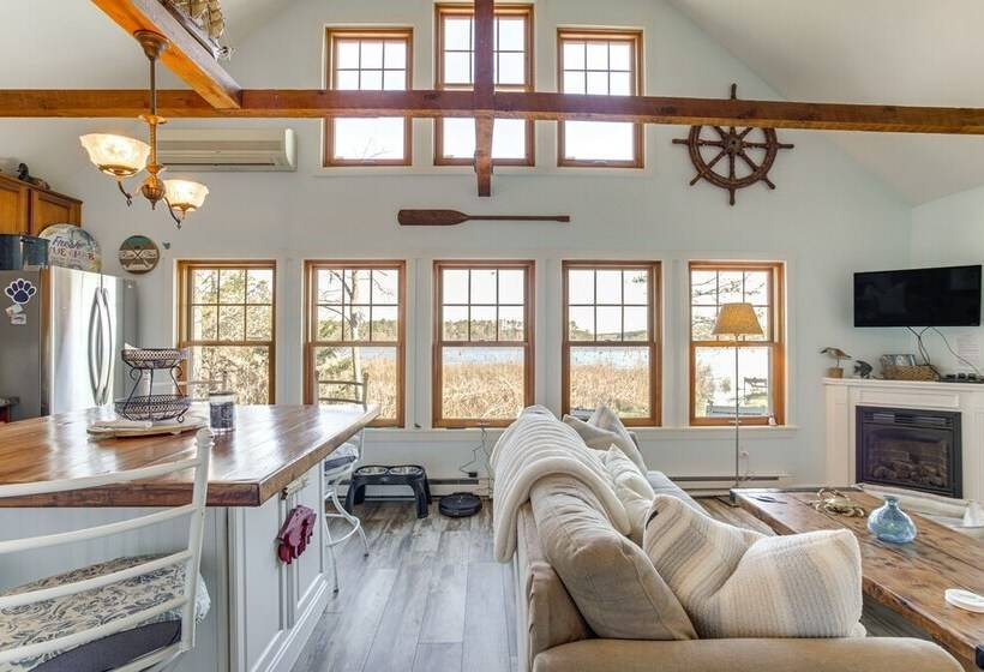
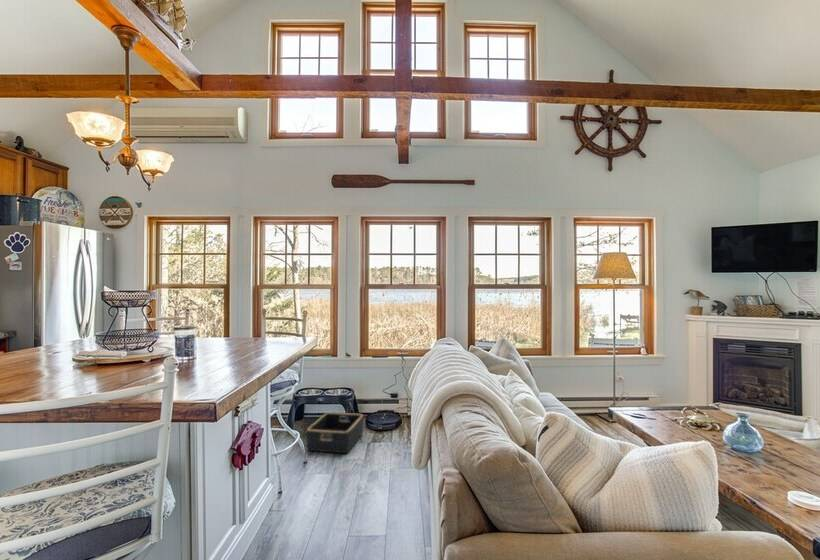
+ basket [305,411,365,454]
